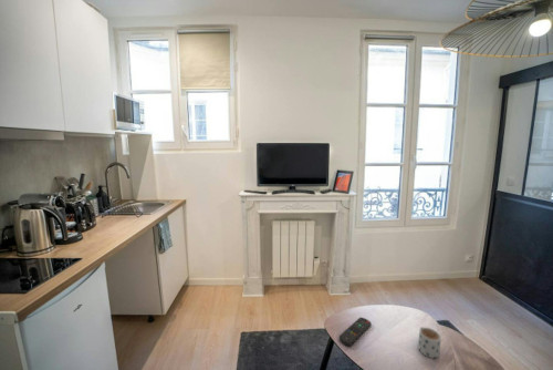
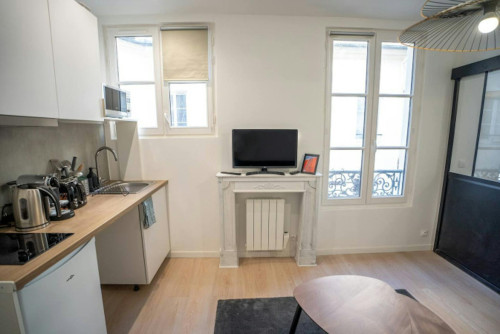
- remote control [338,317,373,347]
- mug [417,326,442,359]
